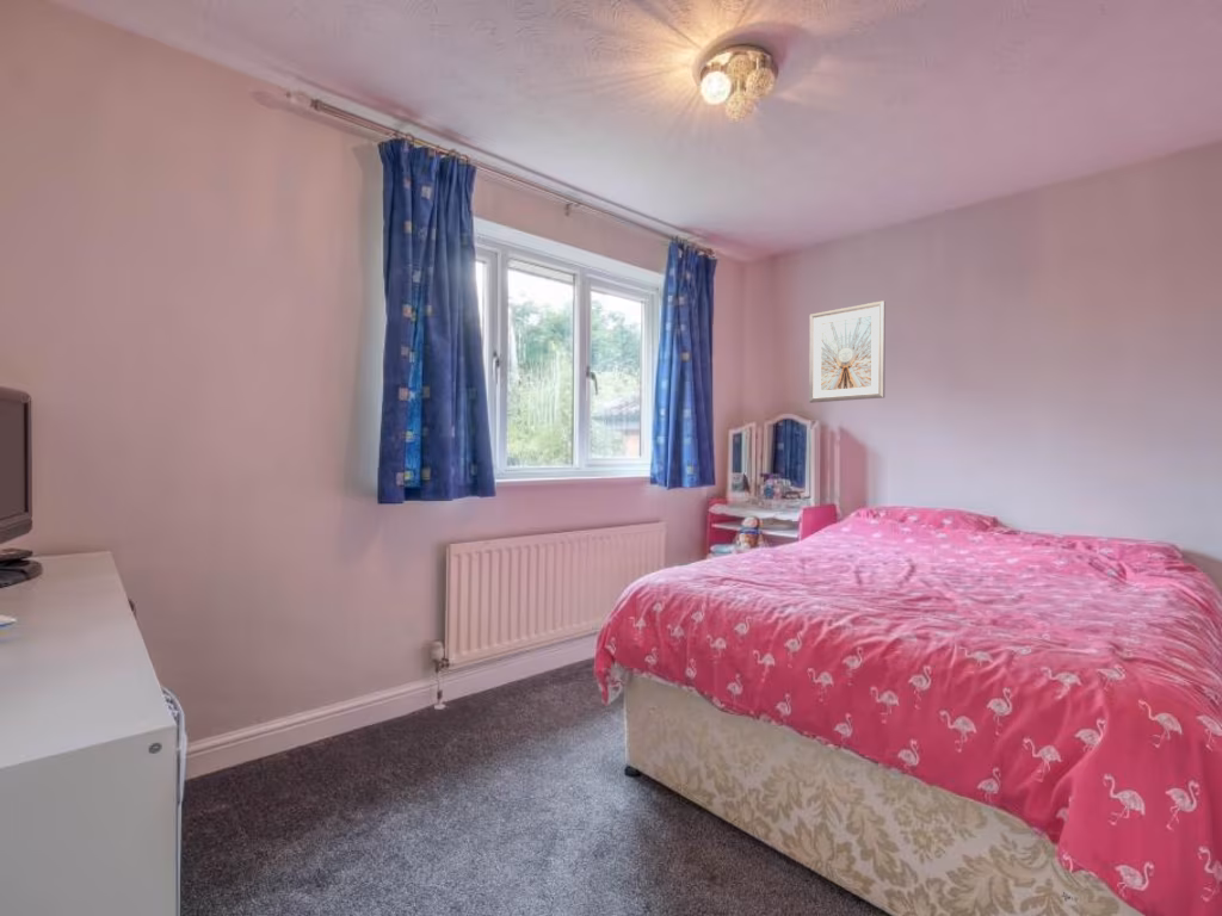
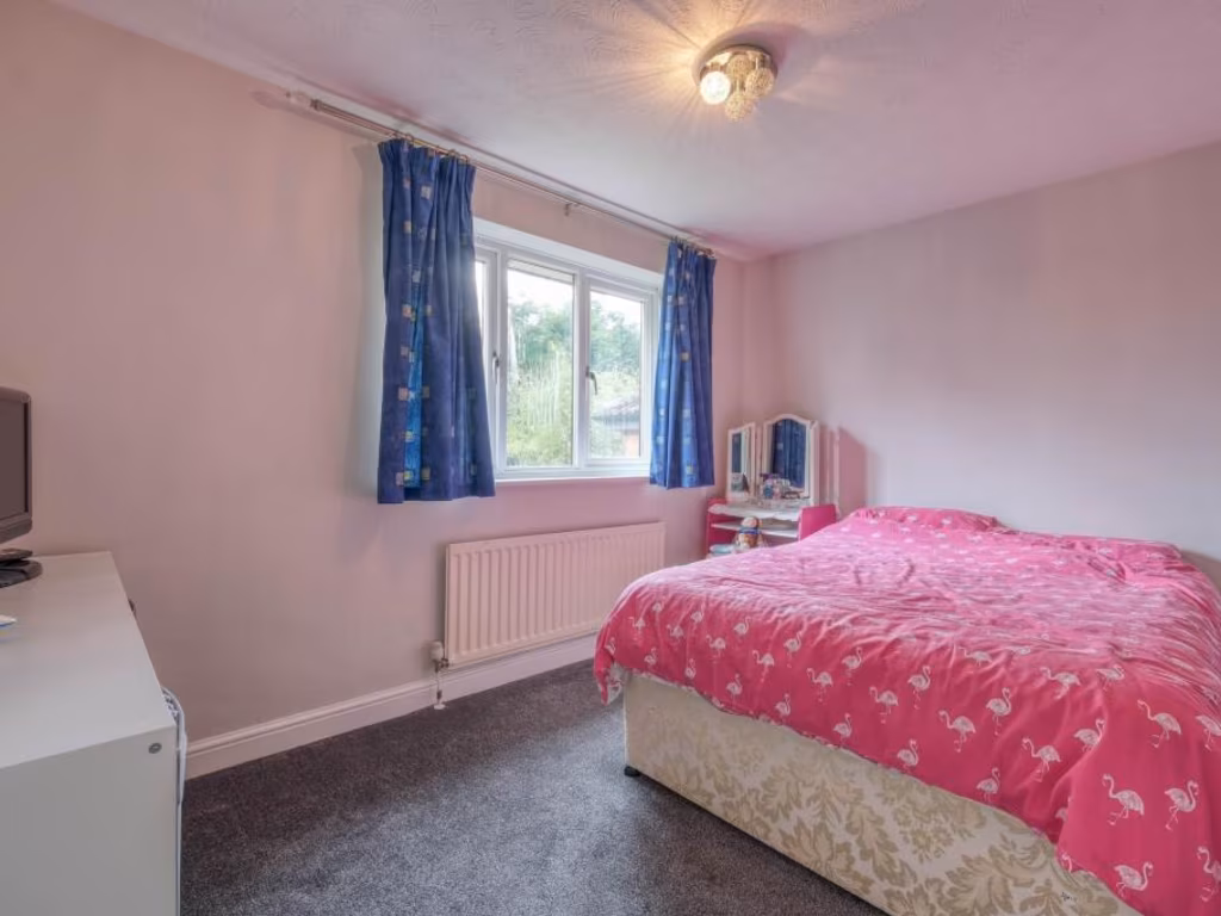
- picture frame [808,299,887,404]
